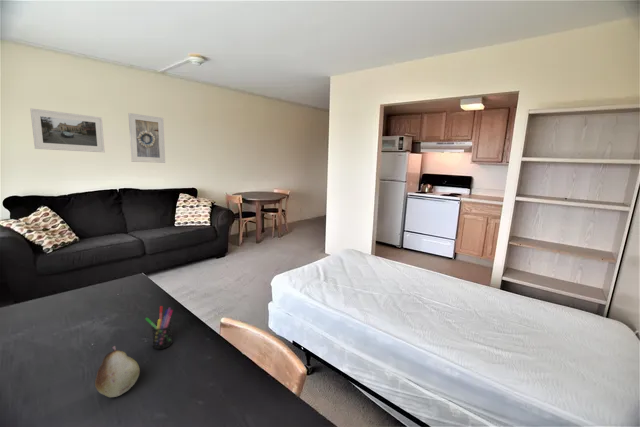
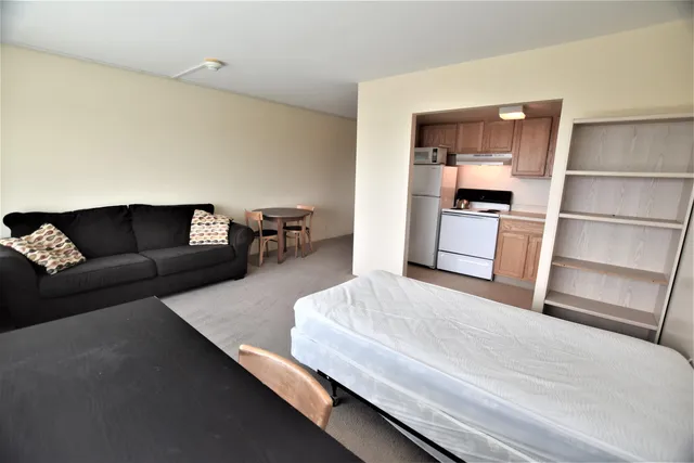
- pen holder [144,305,174,350]
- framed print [29,107,106,153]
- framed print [128,112,166,164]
- fruit [94,345,141,398]
